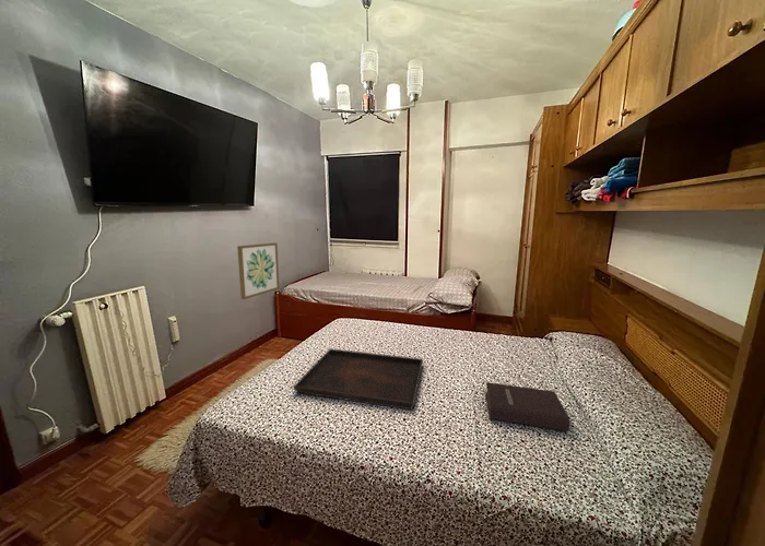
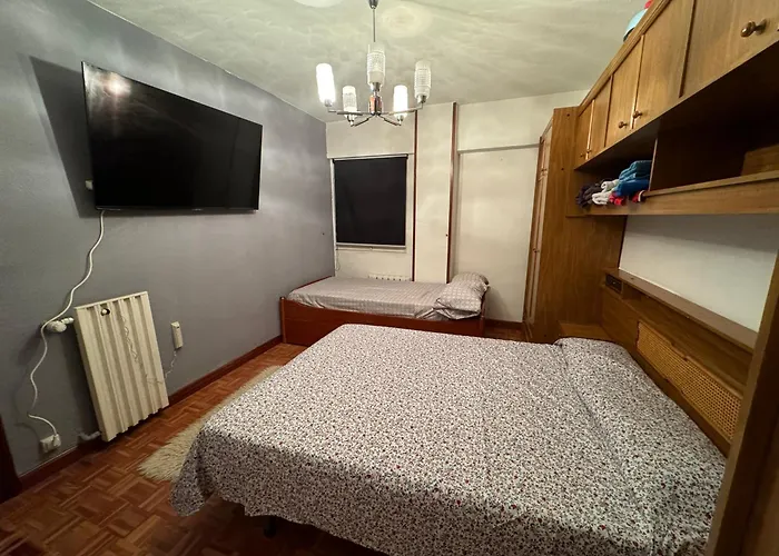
- wall art [236,242,281,300]
- serving tray [293,347,424,411]
- book [484,381,570,432]
